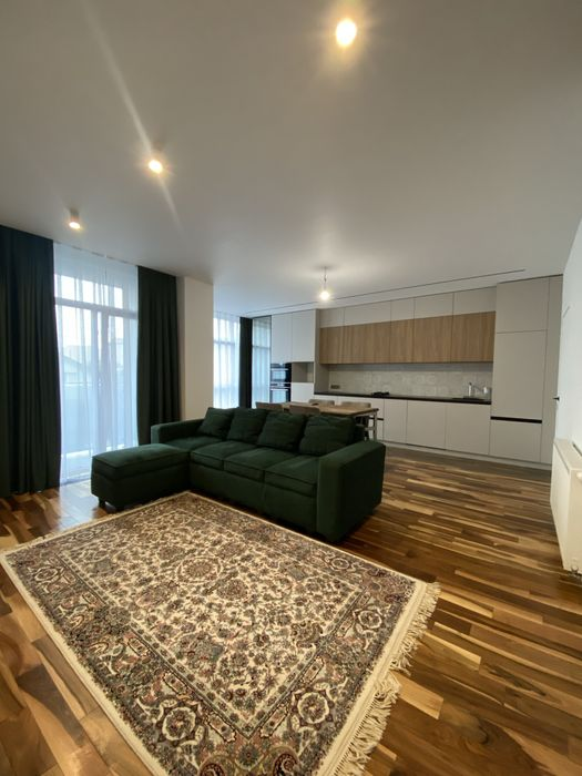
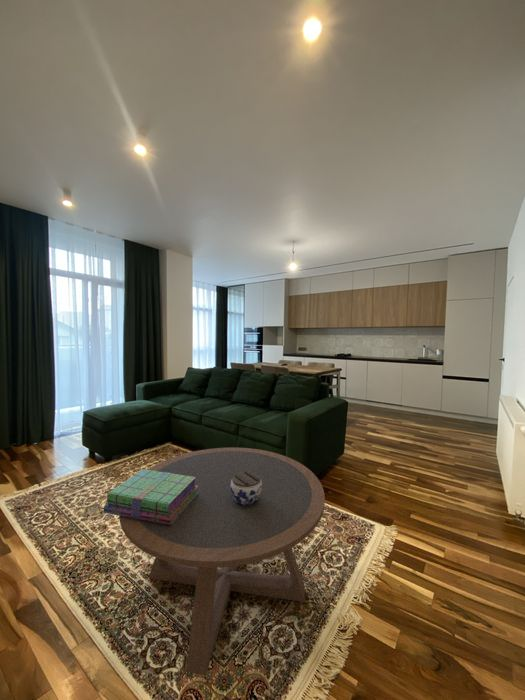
+ coffee table [118,447,326,677]
+ stack of books [103,468,198,525]
+ jar [230,471,262,506]
